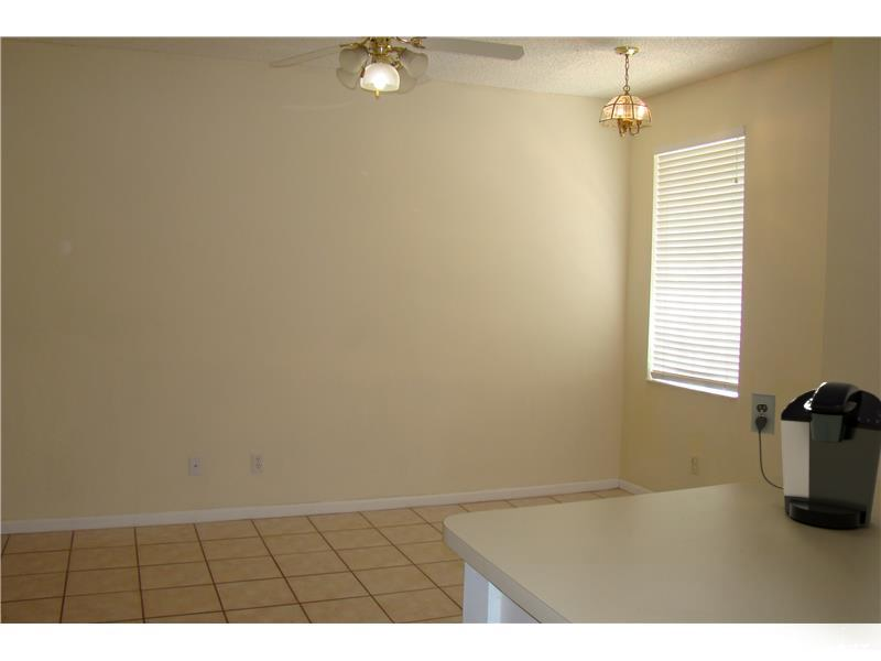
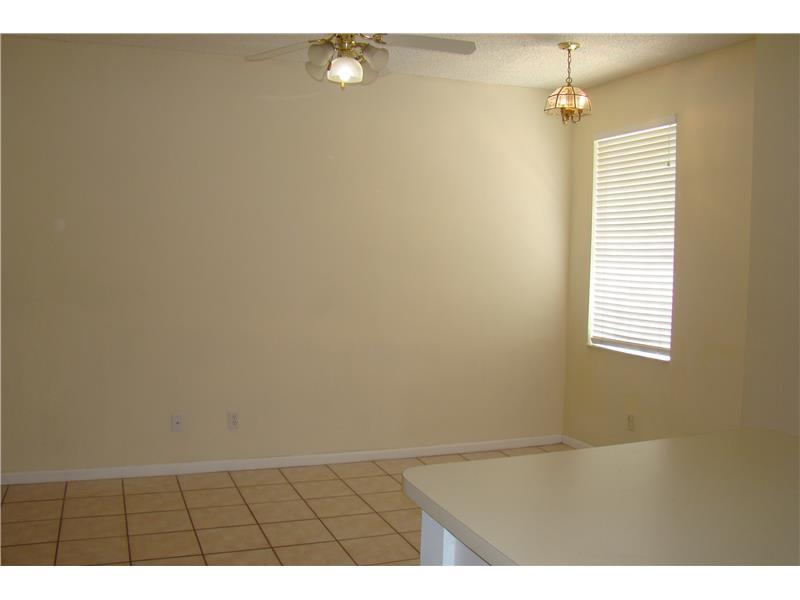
- coffee maker [749,380,881,529]
